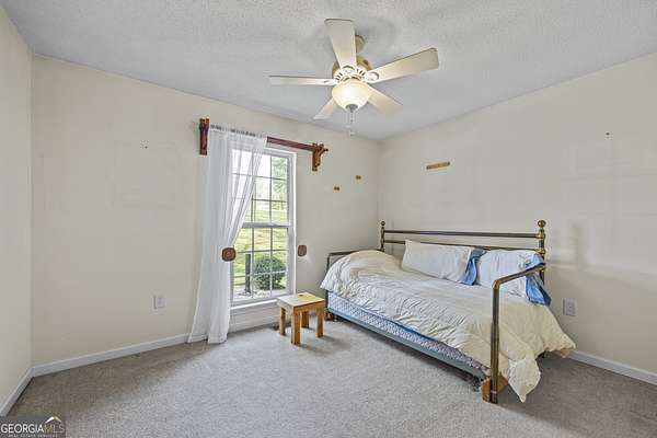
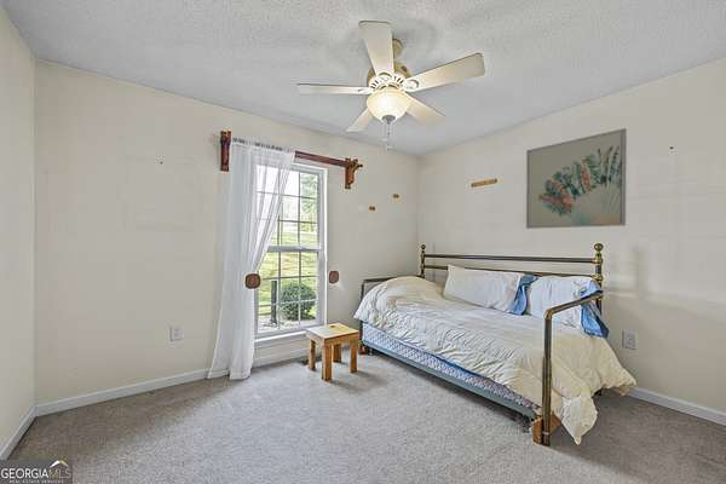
+ wall art [525,127,628,230]
